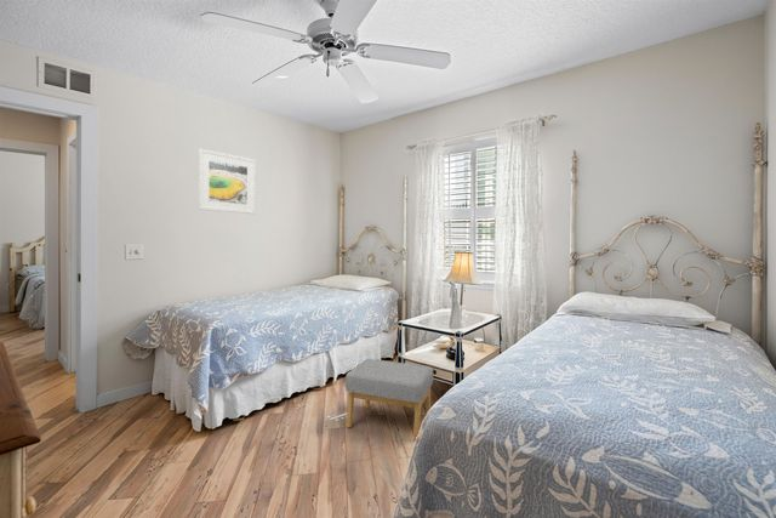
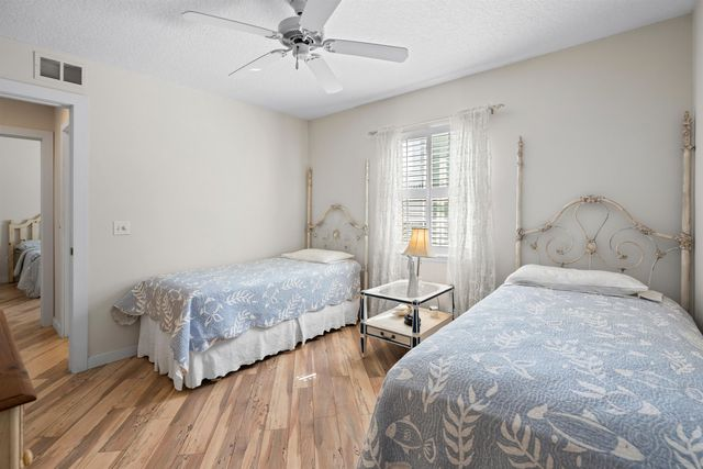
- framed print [198,148,257,215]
- footstool [344,358,434,442]
